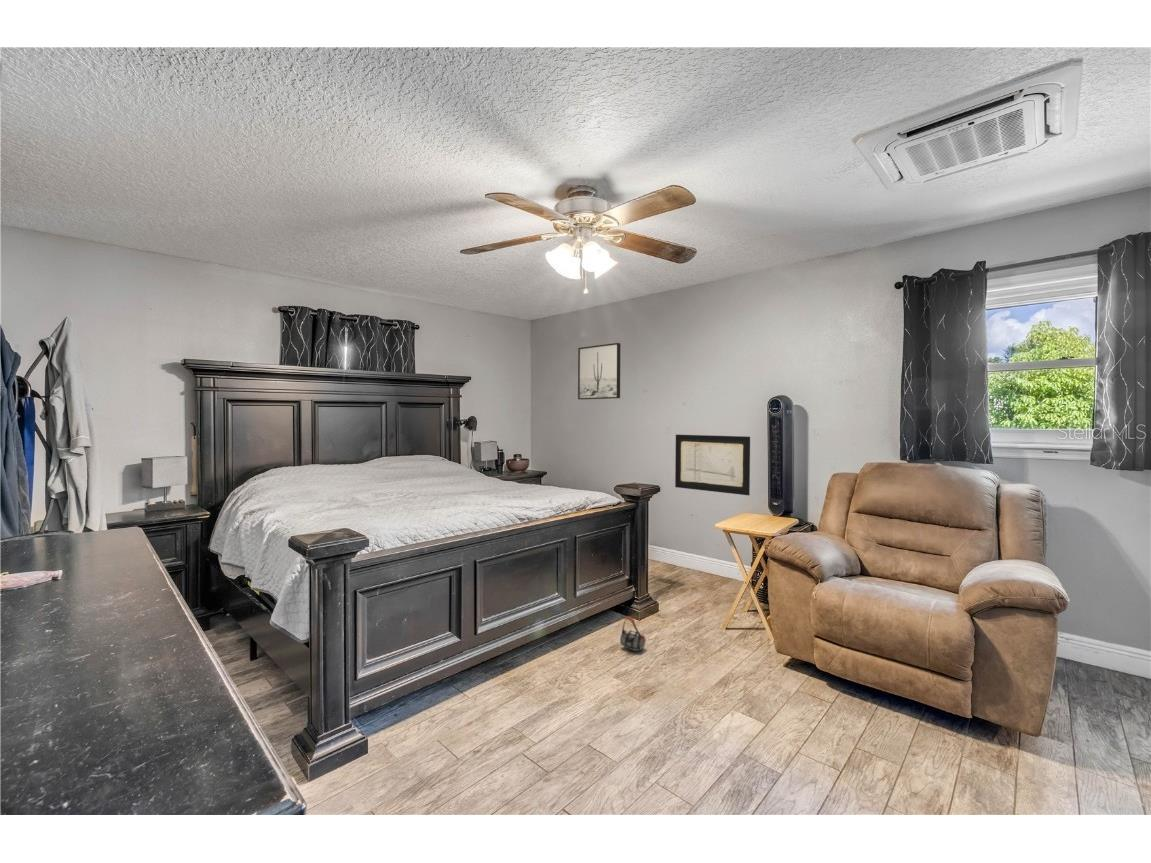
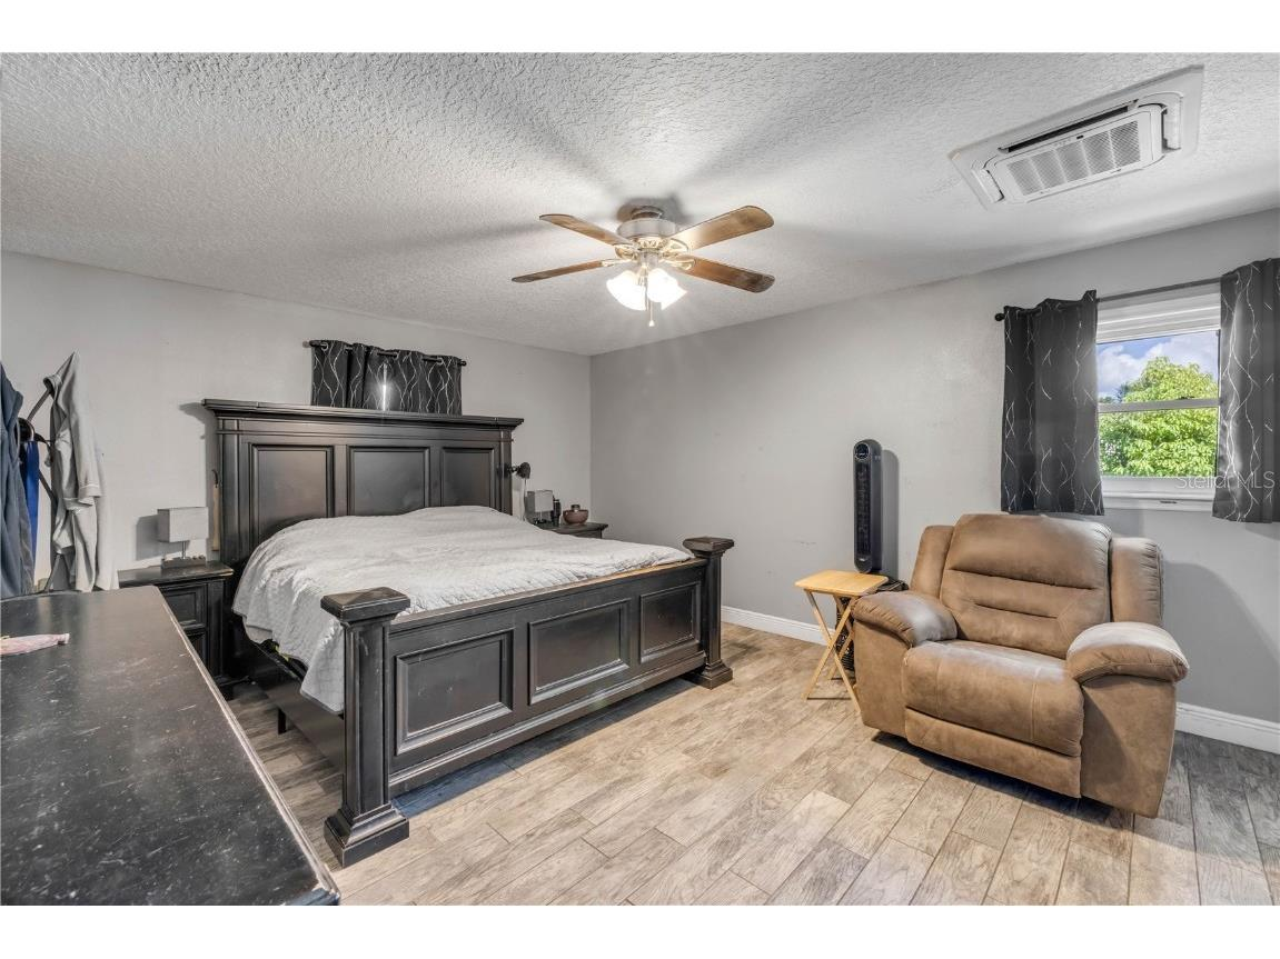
- wall art [674,434,751,496]
- wall art [577,342,621,400]
- bag [619,615,652,652]
